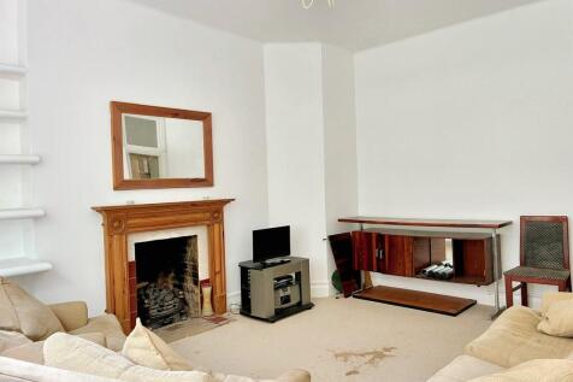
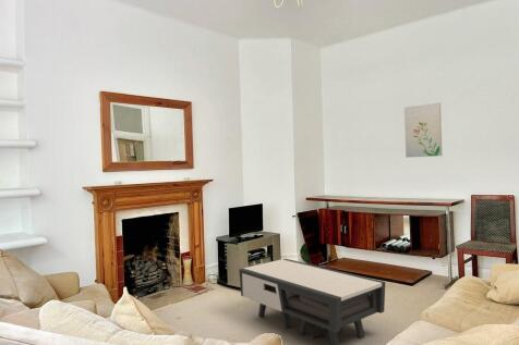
+ wall art [403,101,443,159]
+ coffee table [238,258,386,345]
